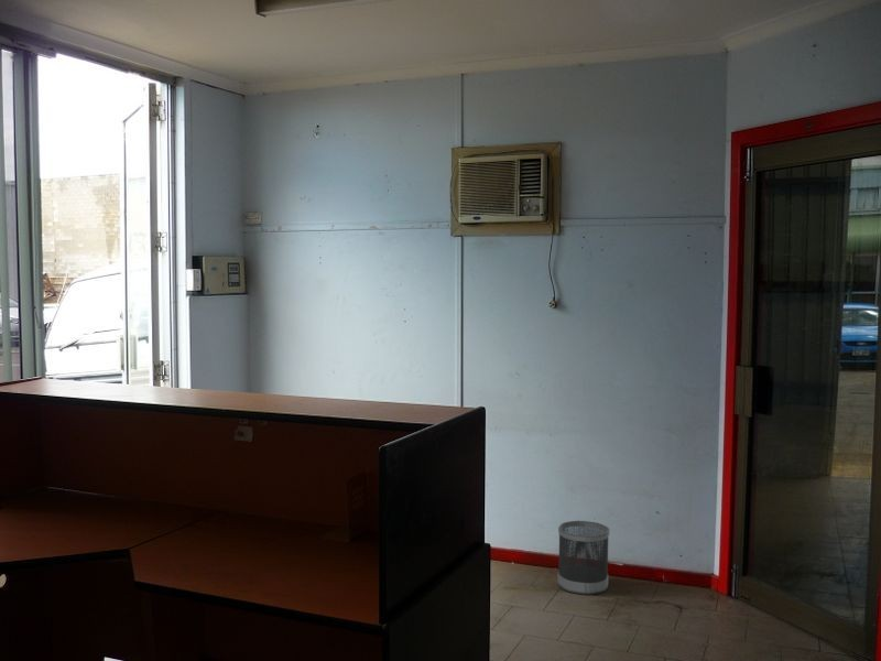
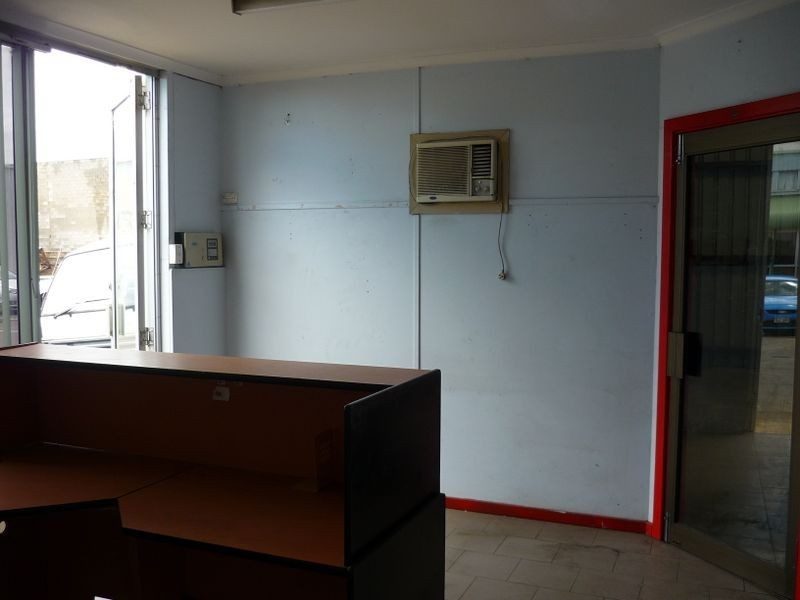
- wastebasket [556,520,610,596]
